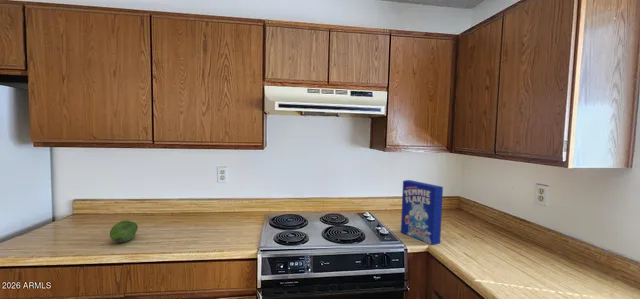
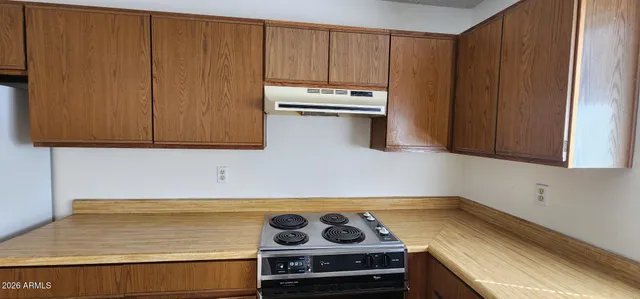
- fruit [109,220,139,243]
- cereal box [400,179,444,246]
